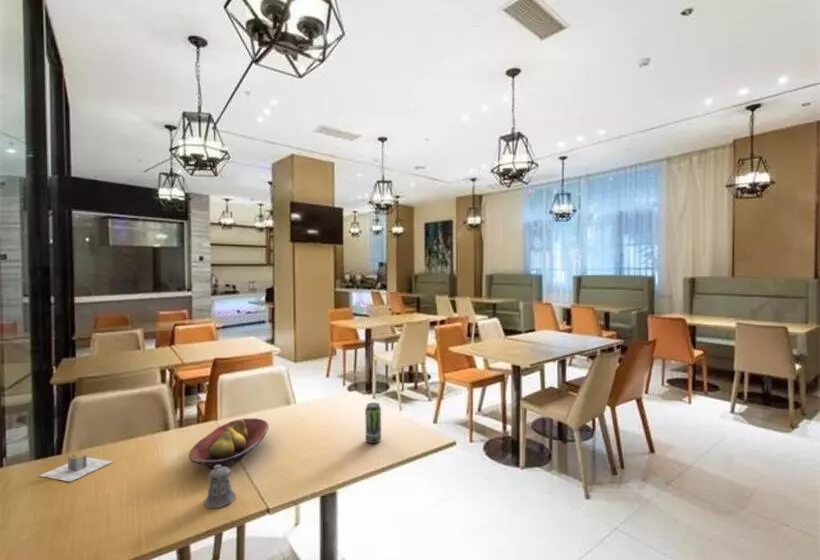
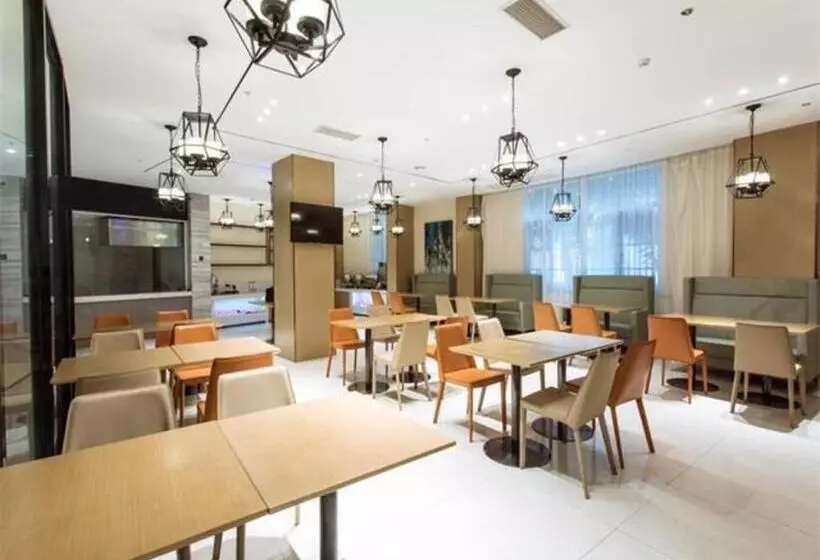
- pepper shaker [203,465,237,509]
- napkin holder [38,453,114,483]
- beverage can [364,401,382,444]
- fruit bowl [188,417,270,470]
